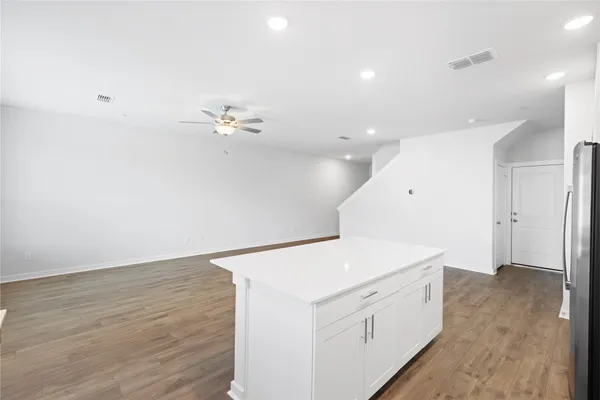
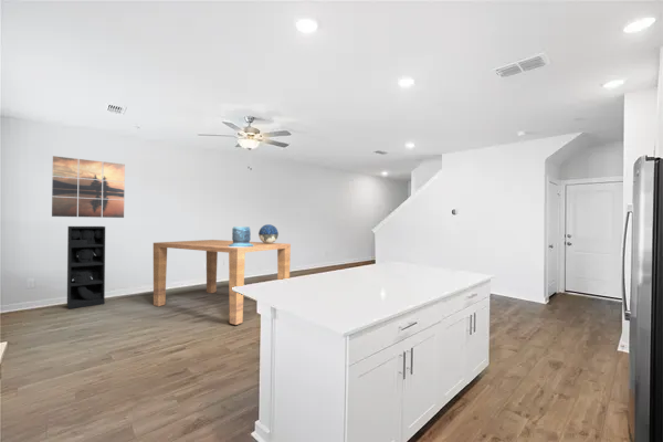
+ decorative urn [229,225,254,248]
+ shelving unit [66,225,106,309]
+ wall art [51,155,126,219]
+ table [152,239,292,326]
+ decorative globe [257,223,280,243]
